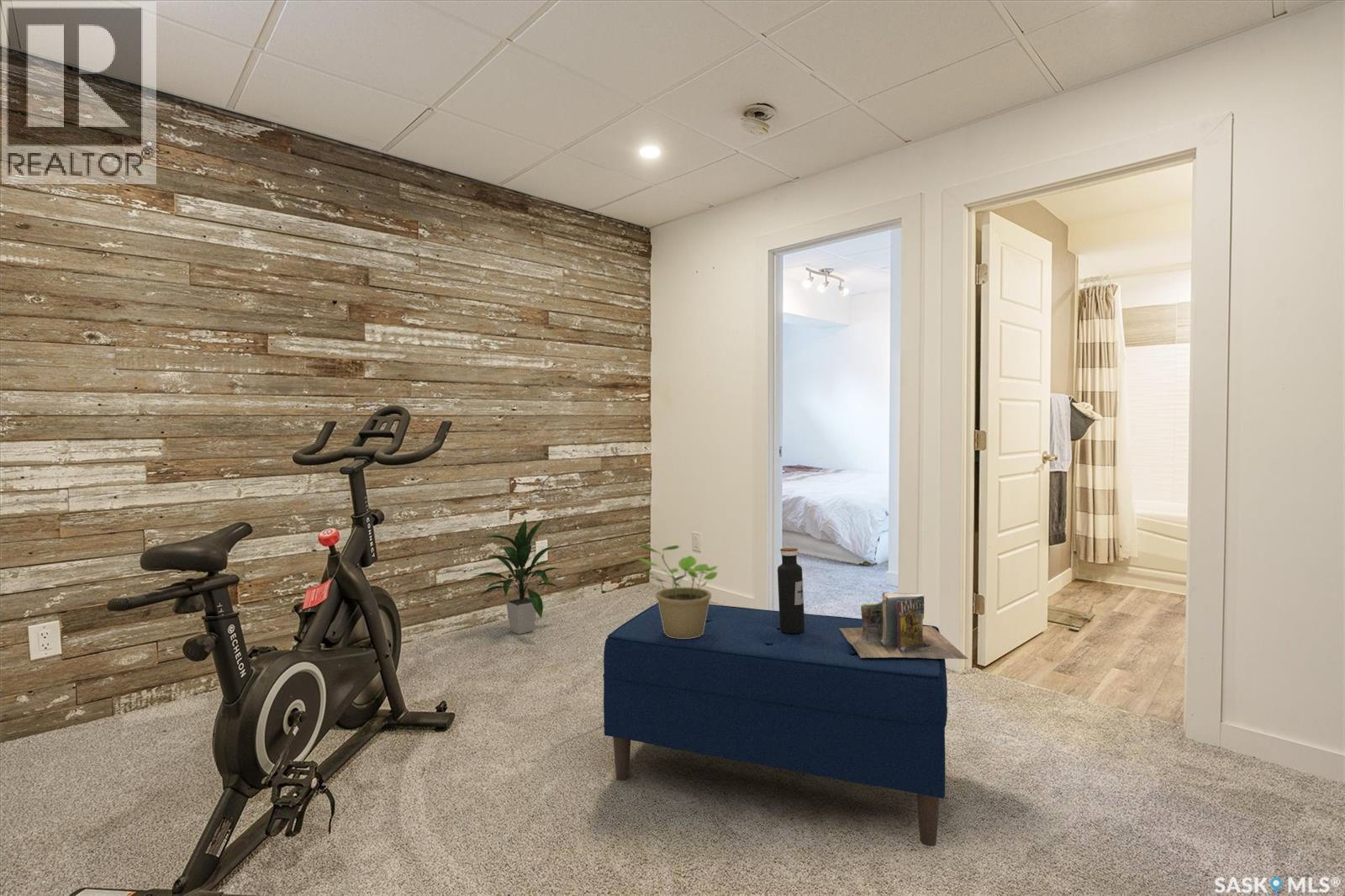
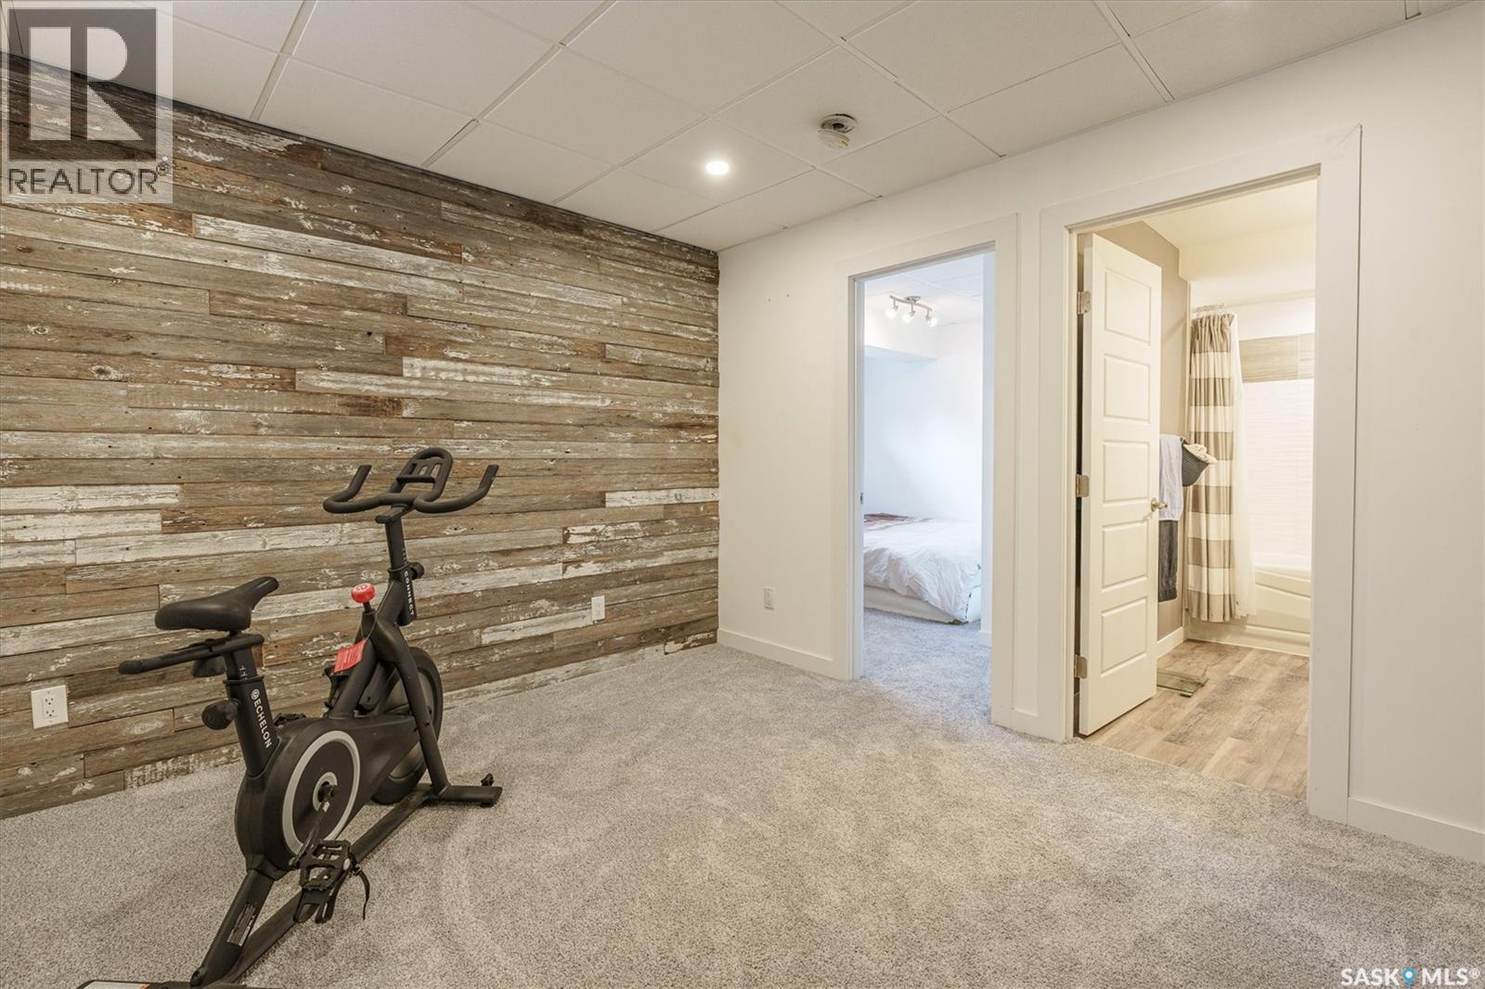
- bench [602,602,948,847]
- indoor plant [469,517,562,635]
- books [839,591,969,660]
- potted plant [637,543,719,639]
- water bottle [777,547,805,633]
